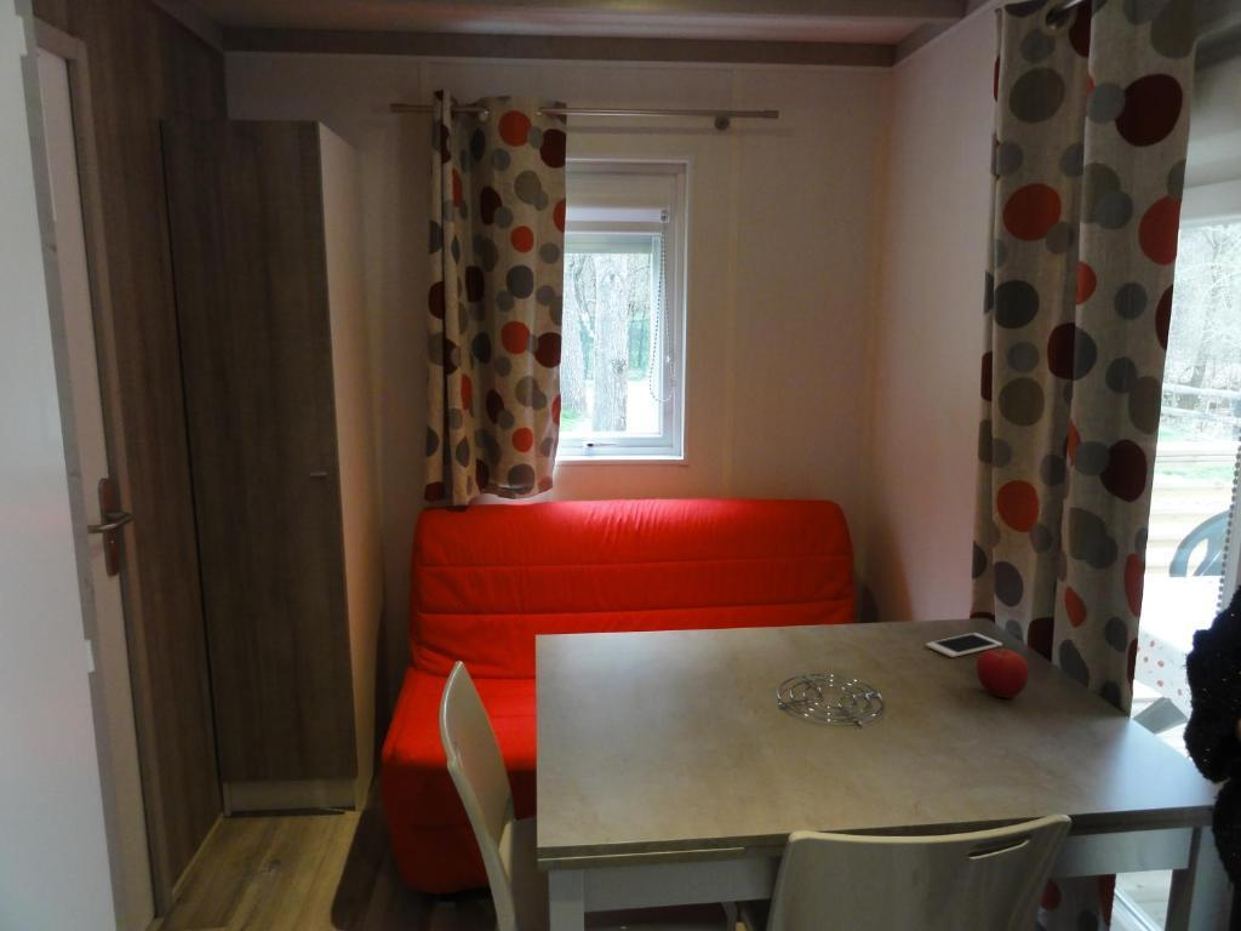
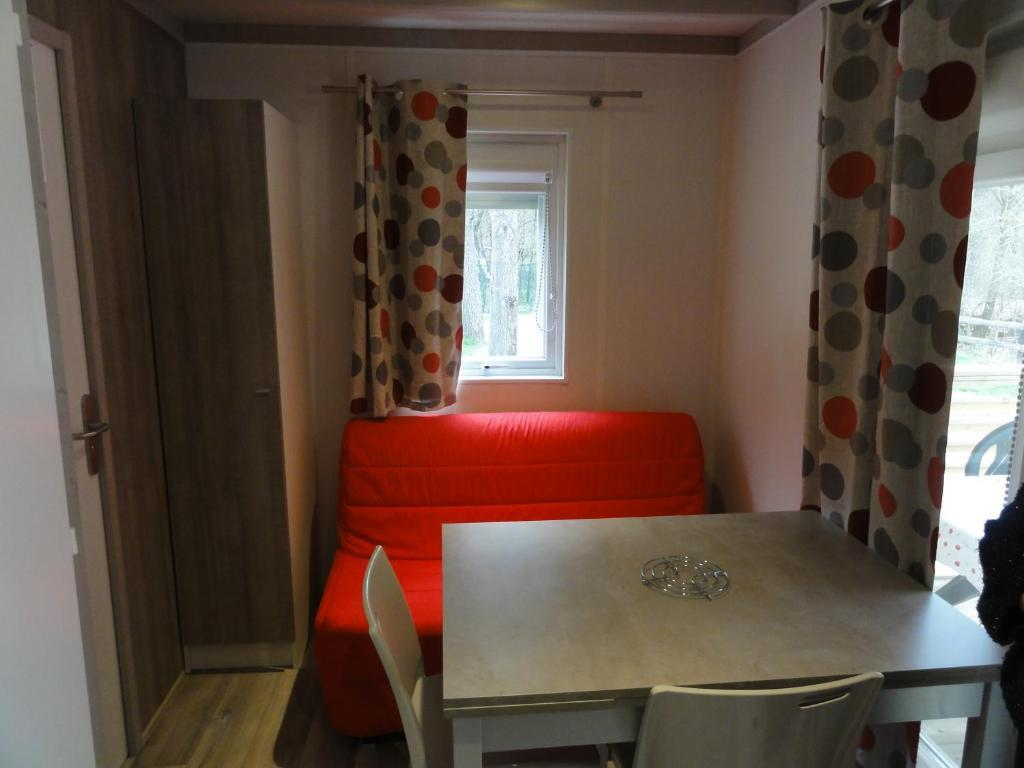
- fruit [976,645,1030,699]
- cell phone [925,632,1003,658]
